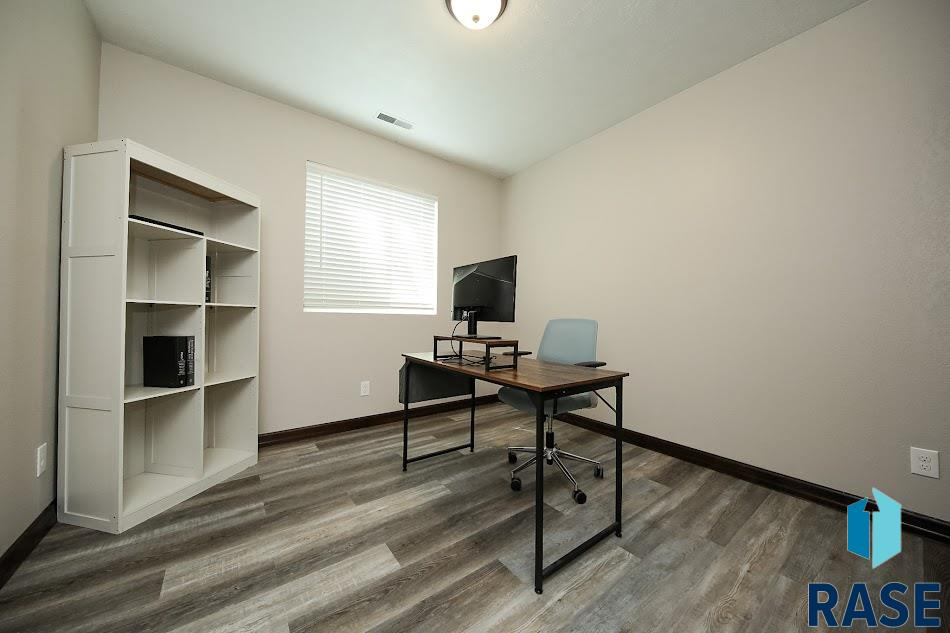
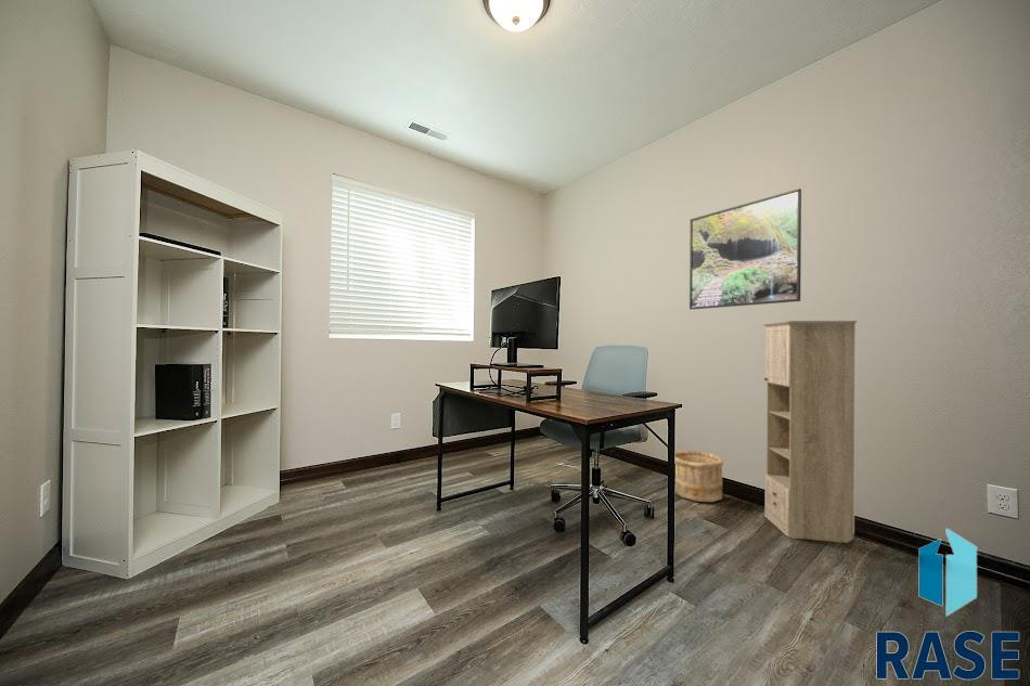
+ wooden bucket [674,449,724,503]
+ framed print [688,187,802,311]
+ storage cabinet [761,320,859,544]
